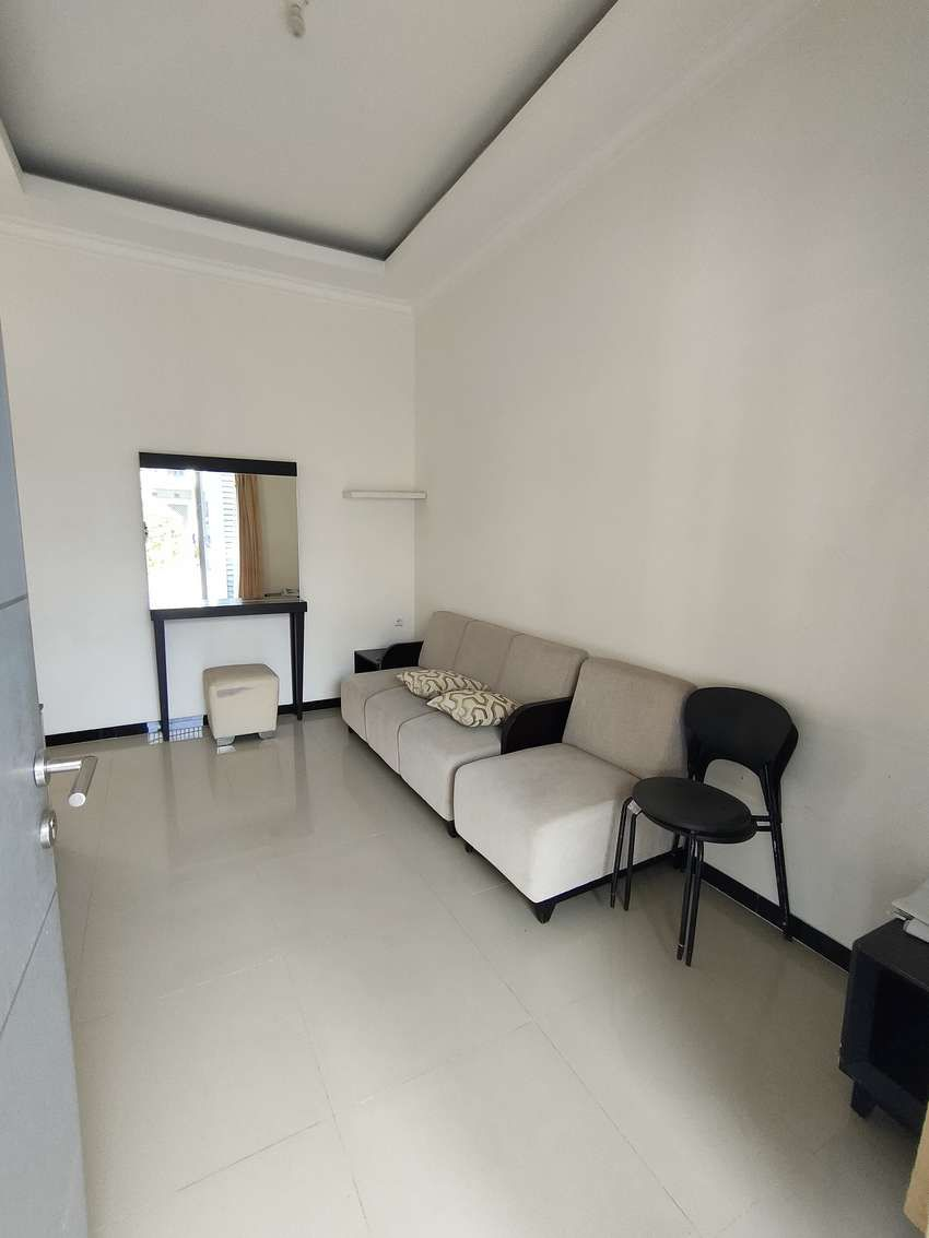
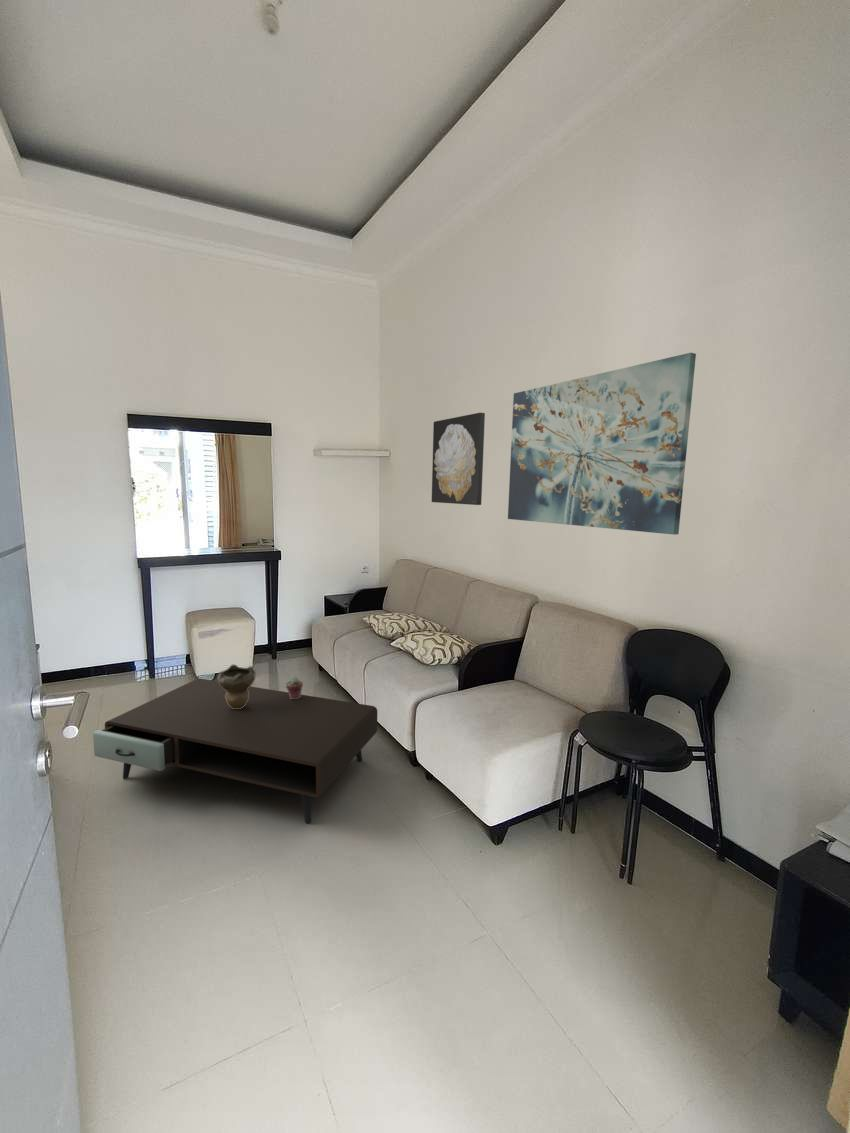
+ decorative bowl [216,663,257,709]
+ potted succulent [285,676,304,699]
+ coffee table [92,677,378,824]
+ wall art [507,352,697,536]
+ wall art [431,412,486,506]
